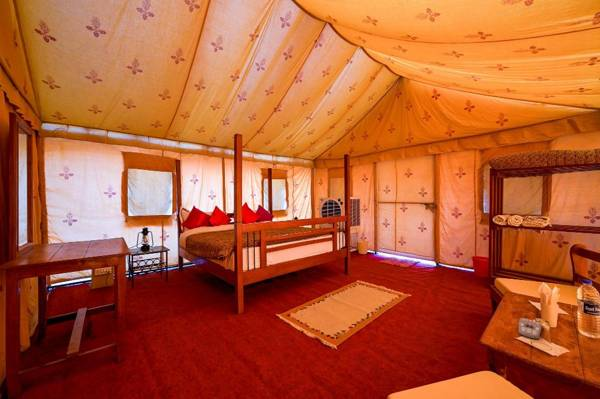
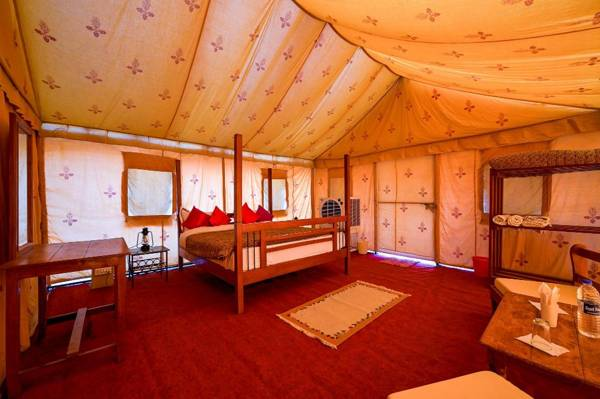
- remote control [518,317,543,340]
